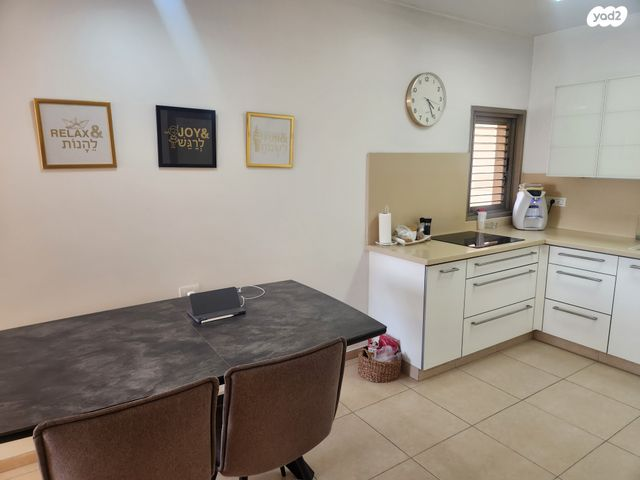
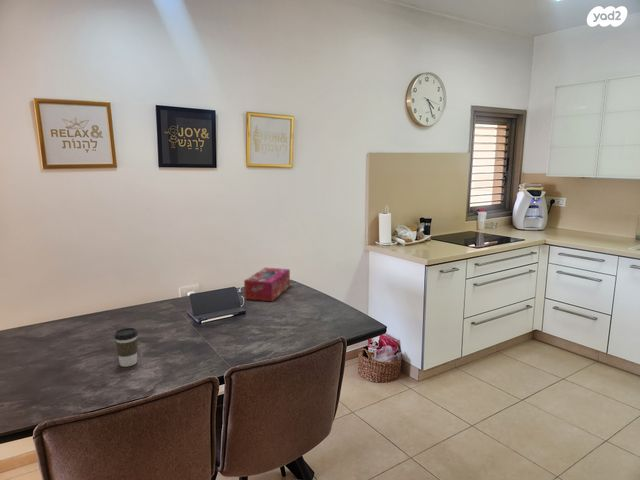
+ tissue box [243,267,291,302]
+ coffee cup [113,327,139,368]
